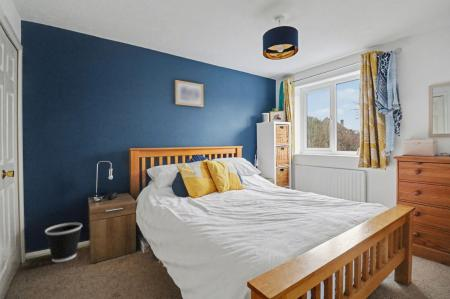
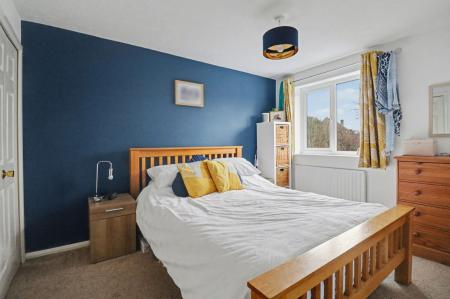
- wastebasket [44,222,83,263]
